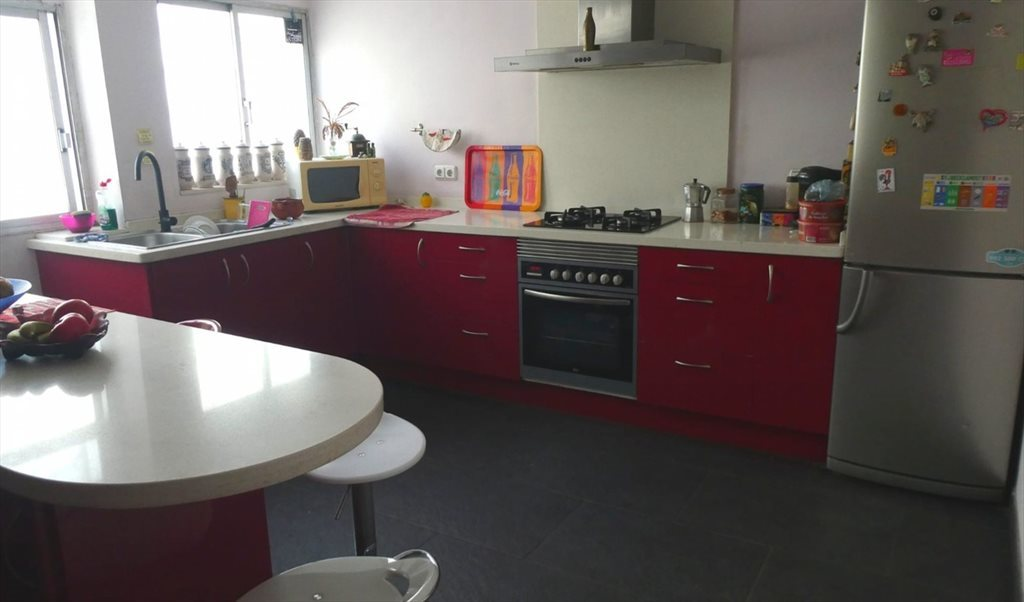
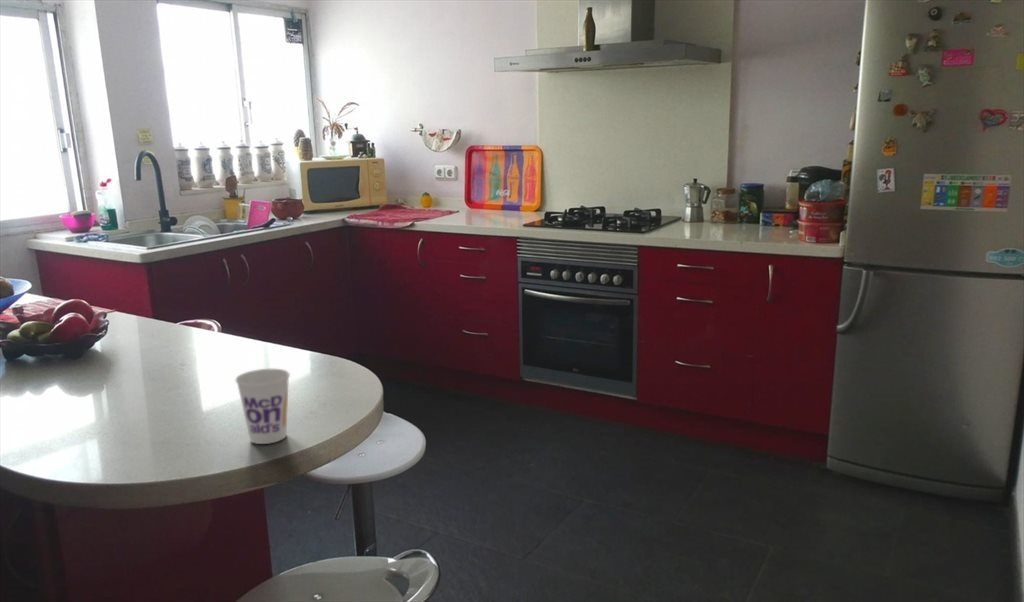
+ cup [234,368,291,445]
